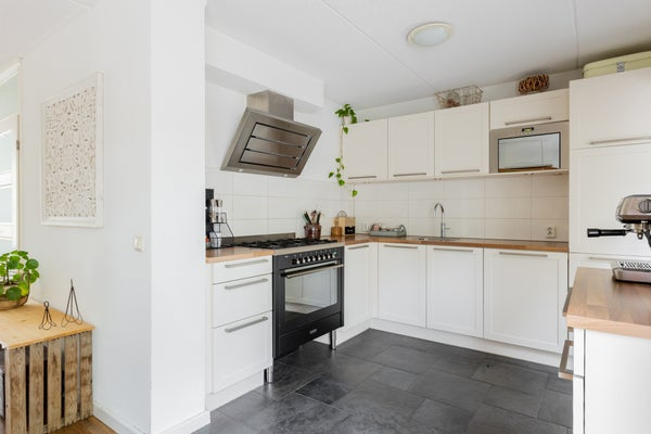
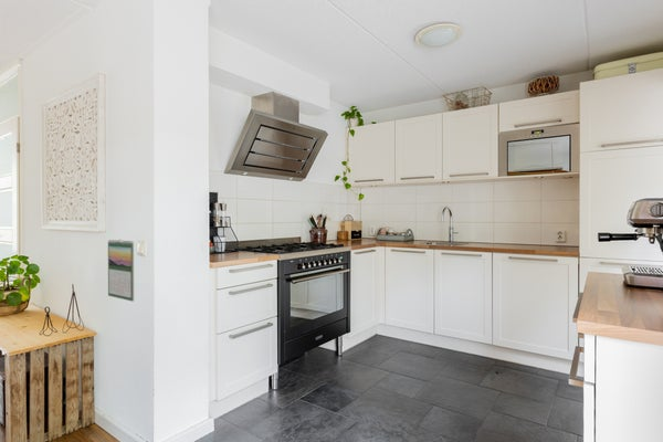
+ calendar [107,239,135,303]
